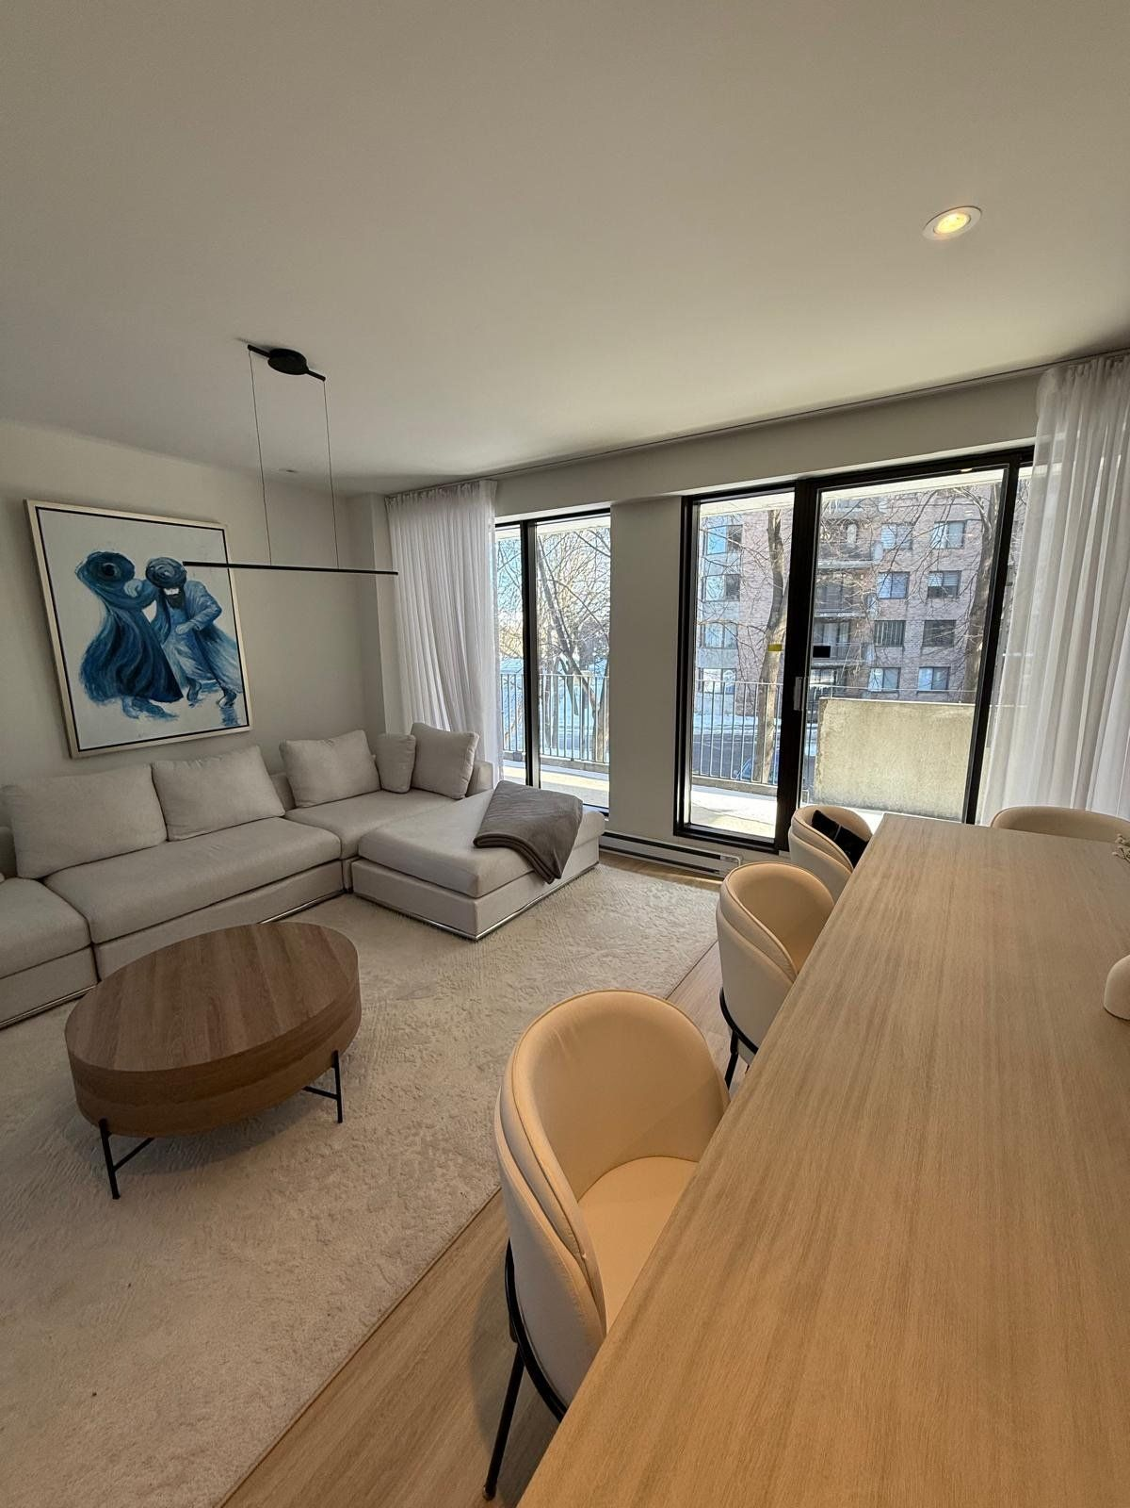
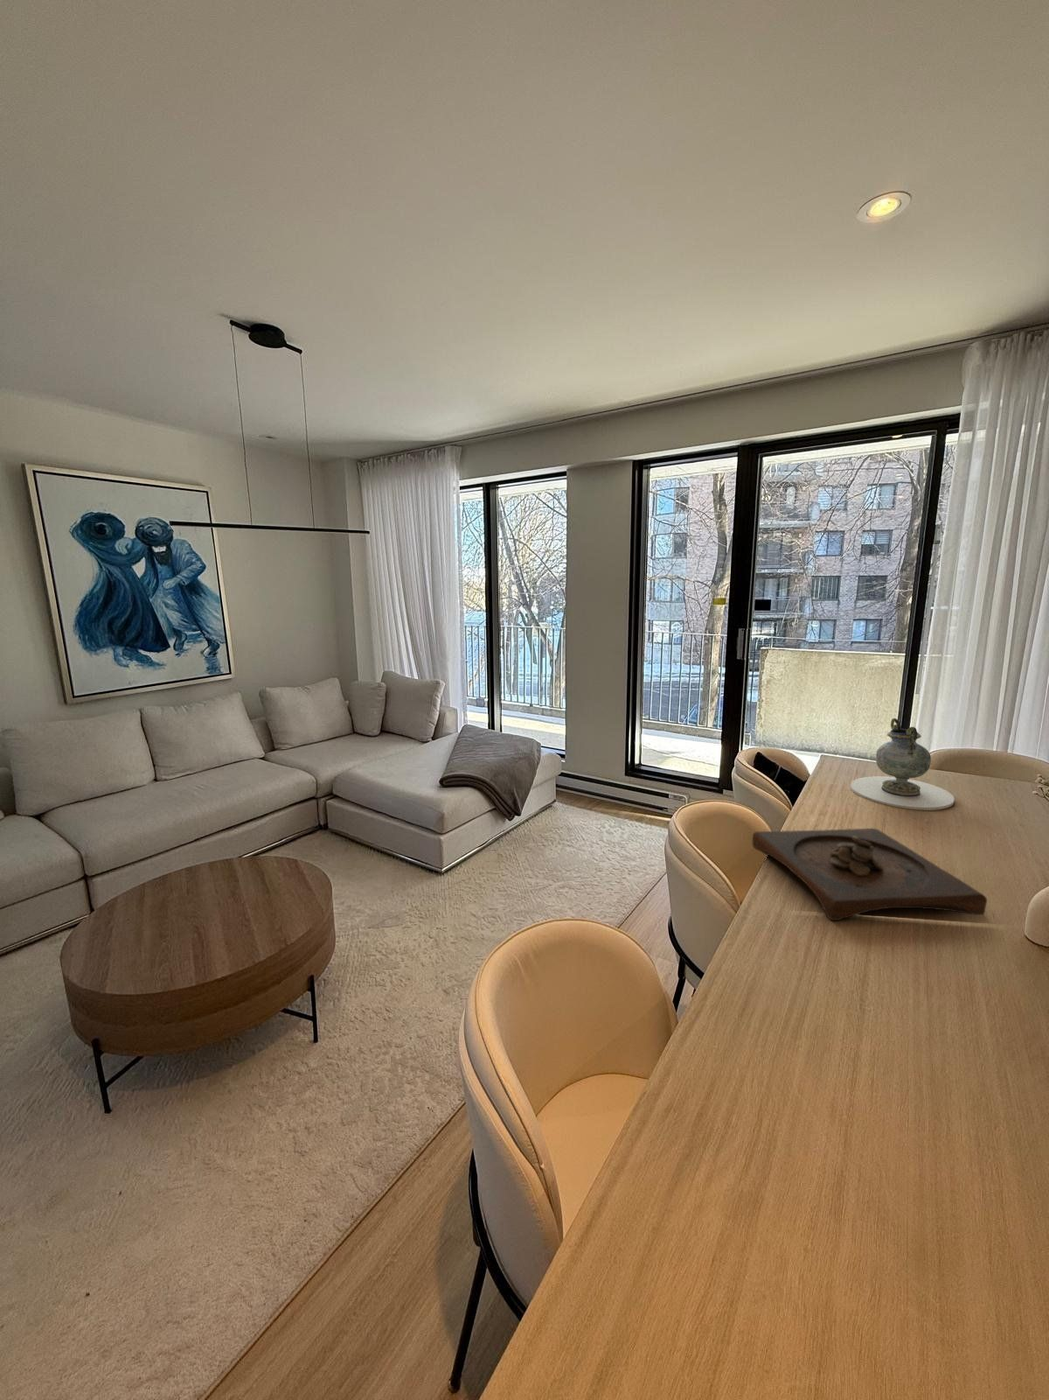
+ decorative vase [850,718,955,811]
+ wooden tray [751,828,987,922]
